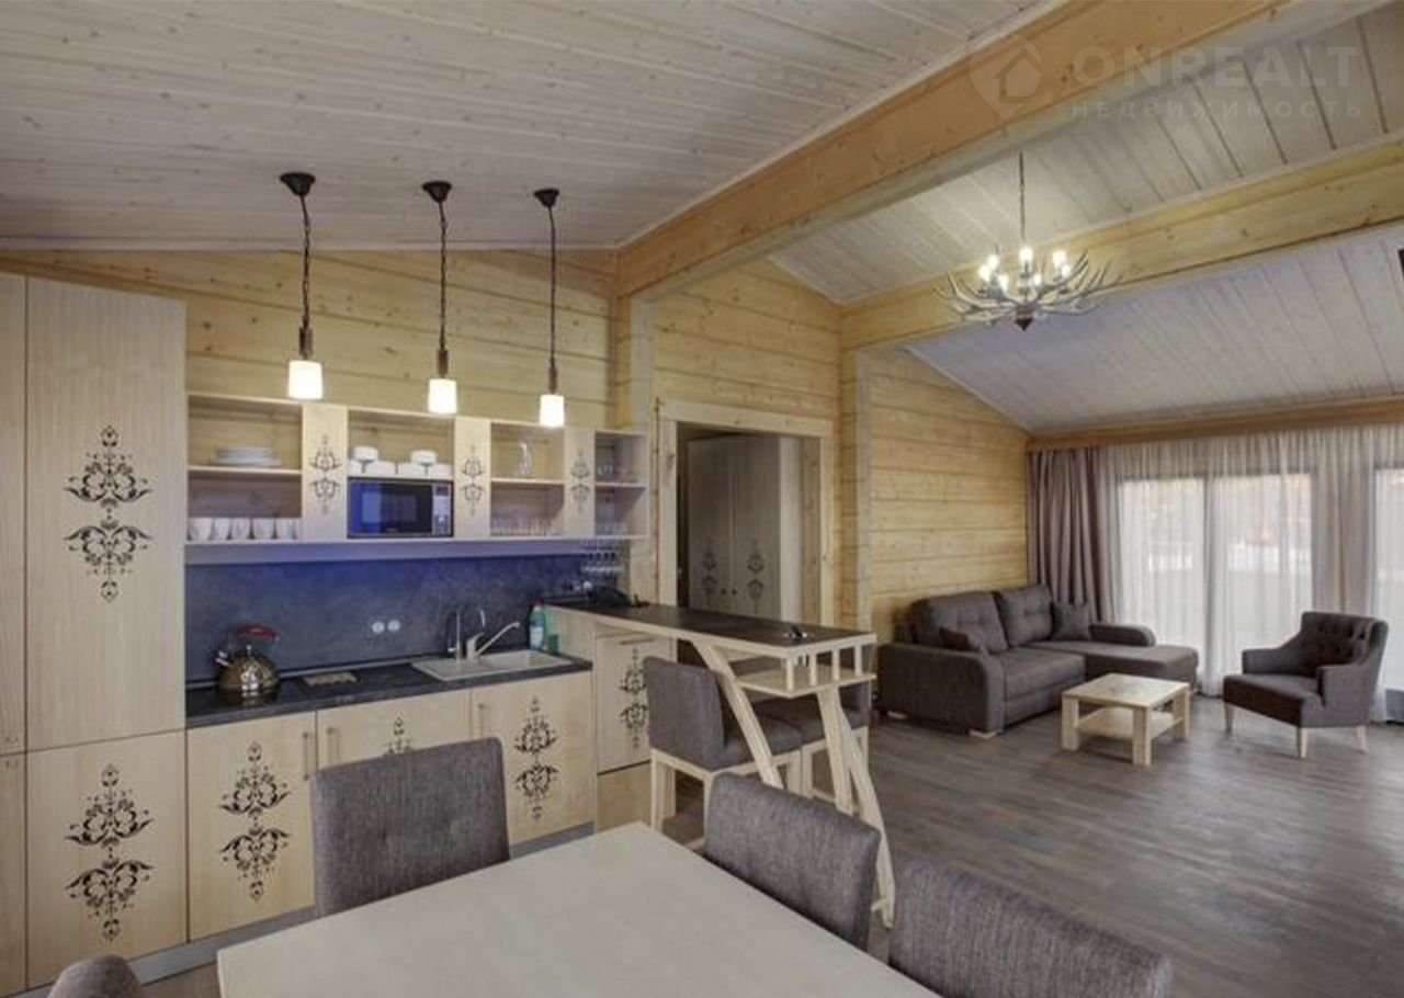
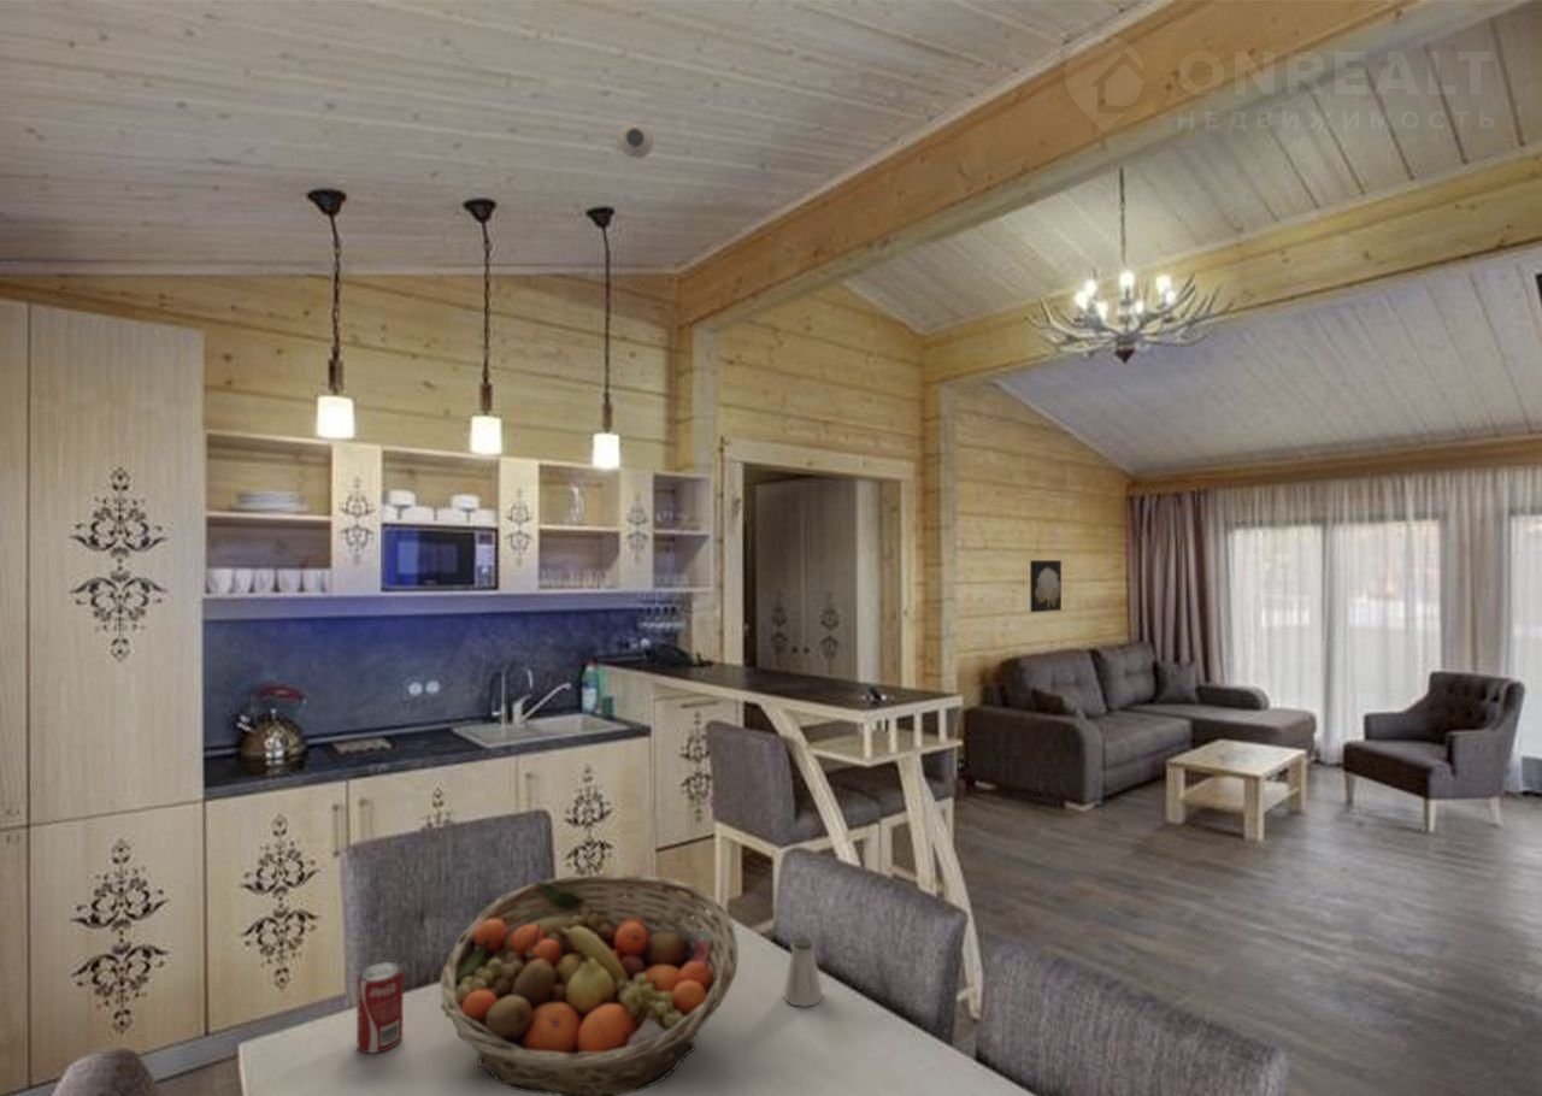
+ beverage can [355,961,405,1054]
+ fruit basket [439,872,740,1096]
+ smoke detector [616,122,654,160]
+ saltshaker [782,936,824,1008]
+ wall art [1029,559,1063,613]
